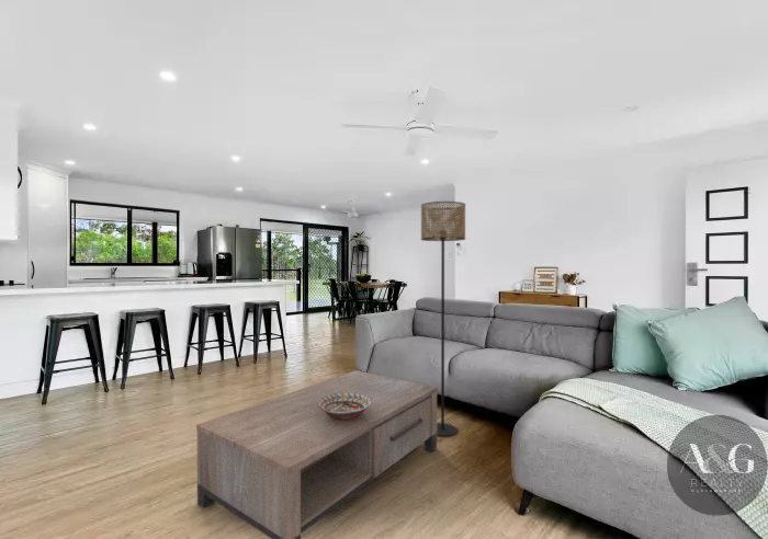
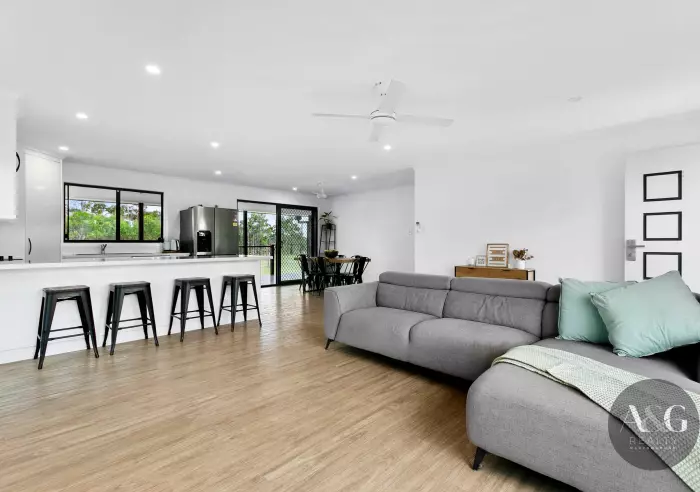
- coffee table [195,369,438,539]
- floor lamp [420,200,466,437]
- decorative bowl [317,393,372,421]
